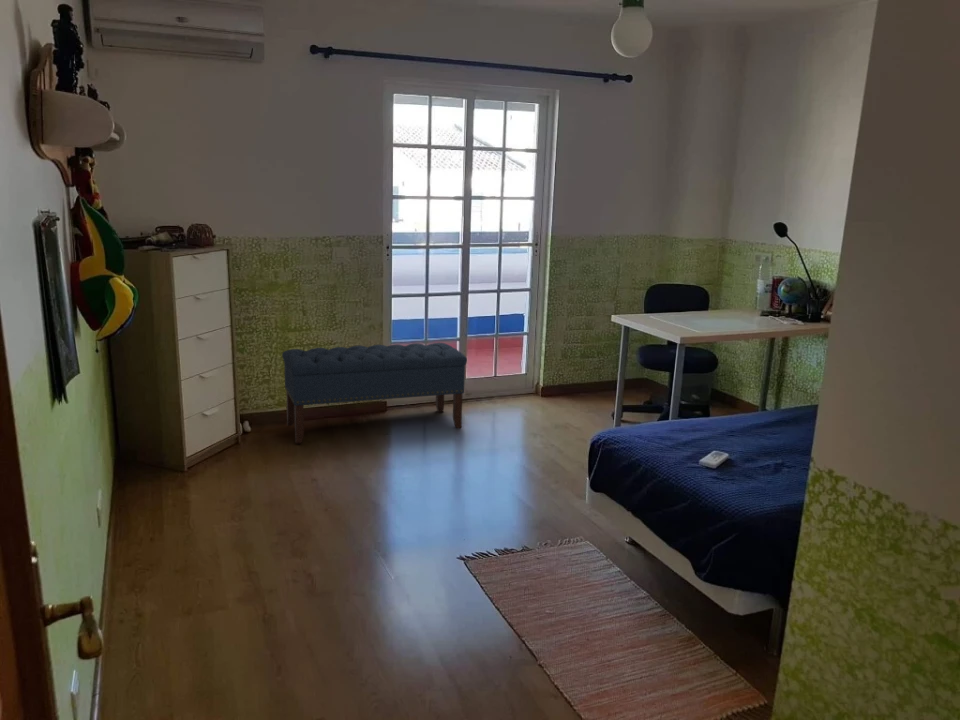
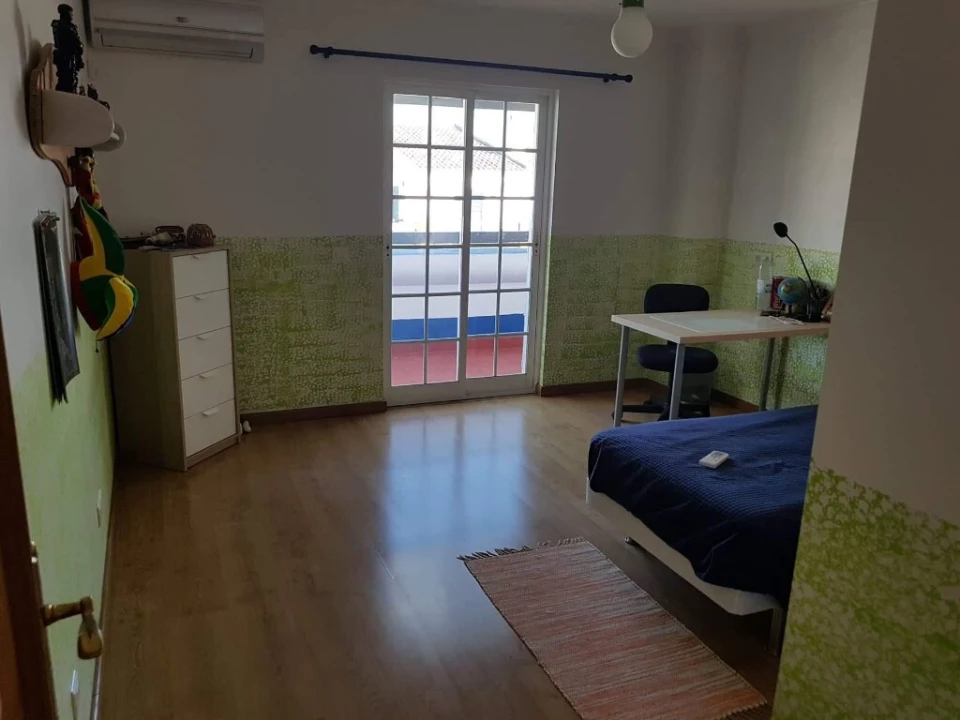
- bench [281,342,468,445]
